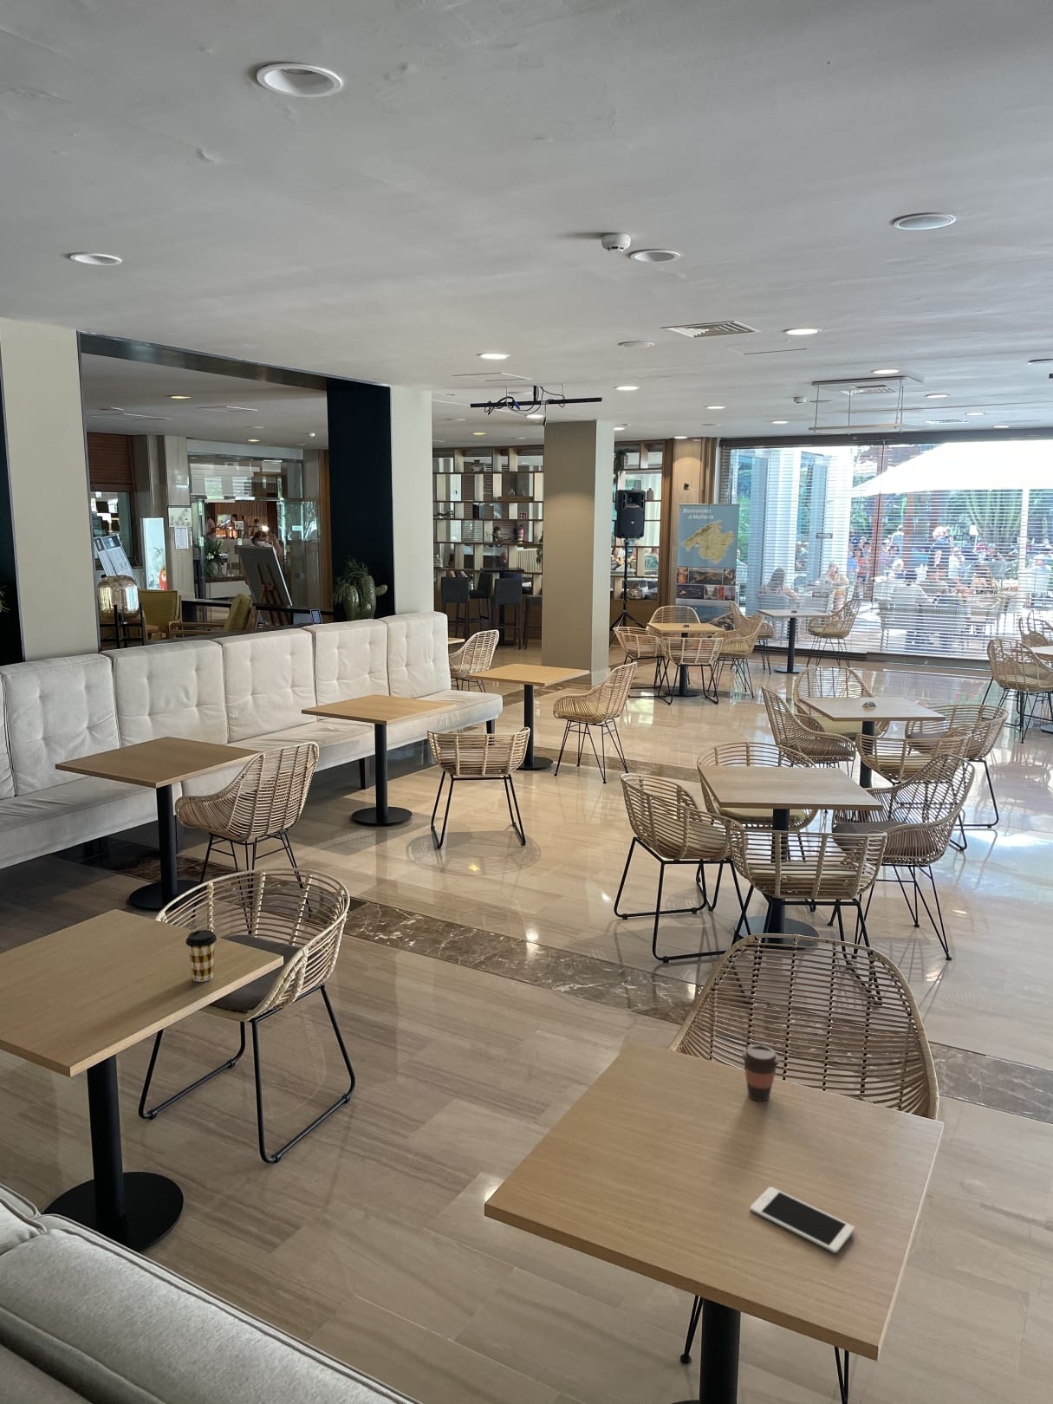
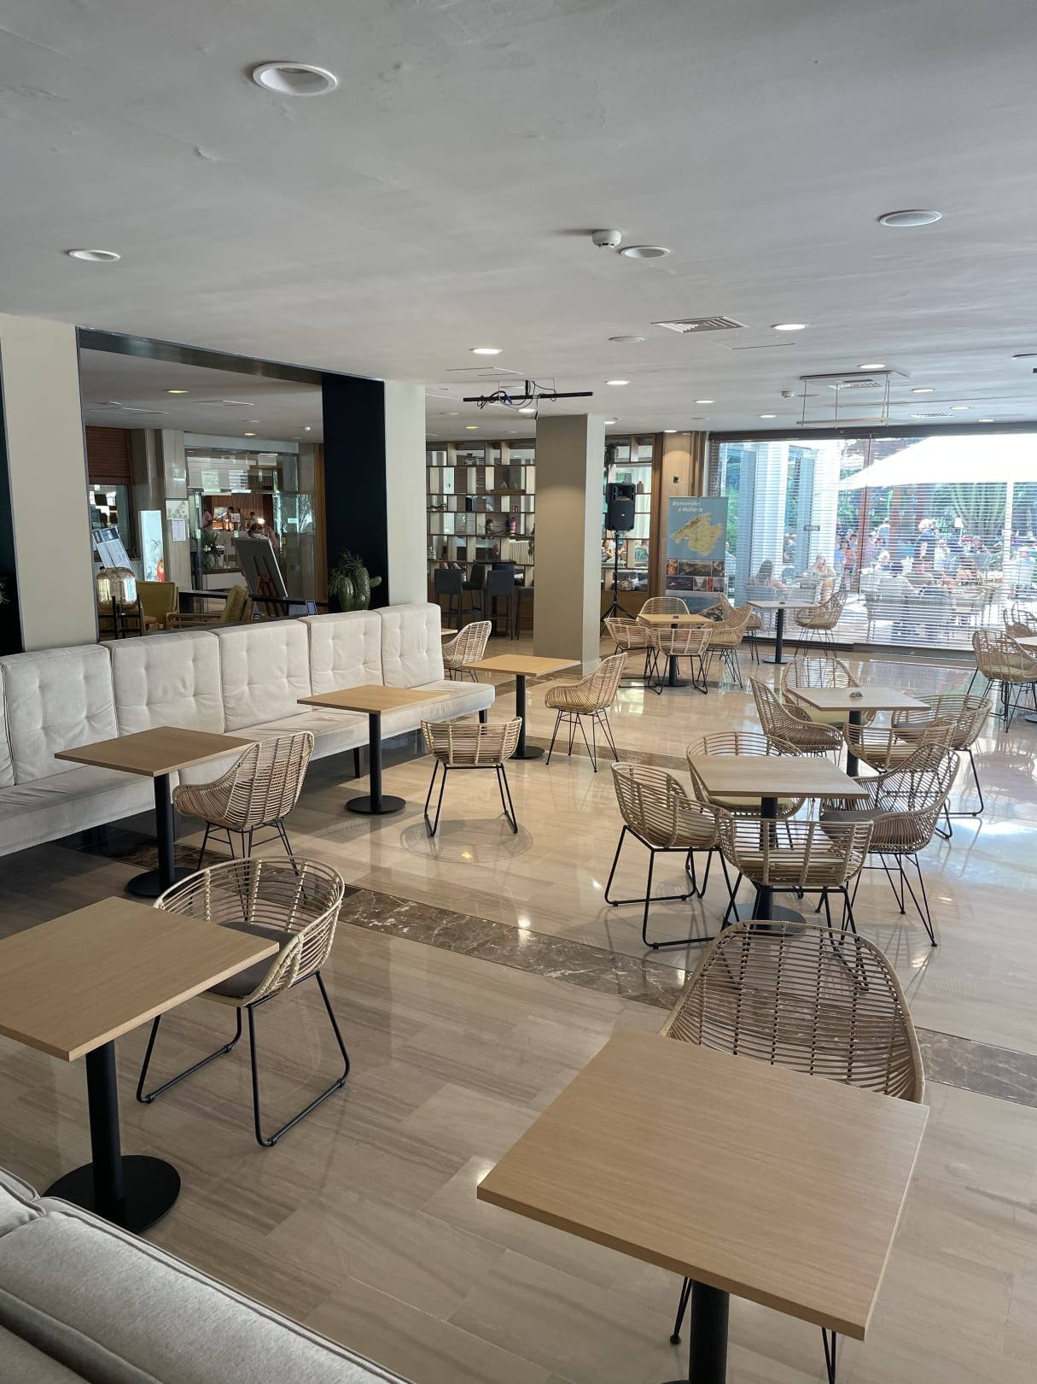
- coffee cup [186,929,218,983]
- cell phone [750,1185,855,1254]
- coffee cup [741,1044,781,1101]
